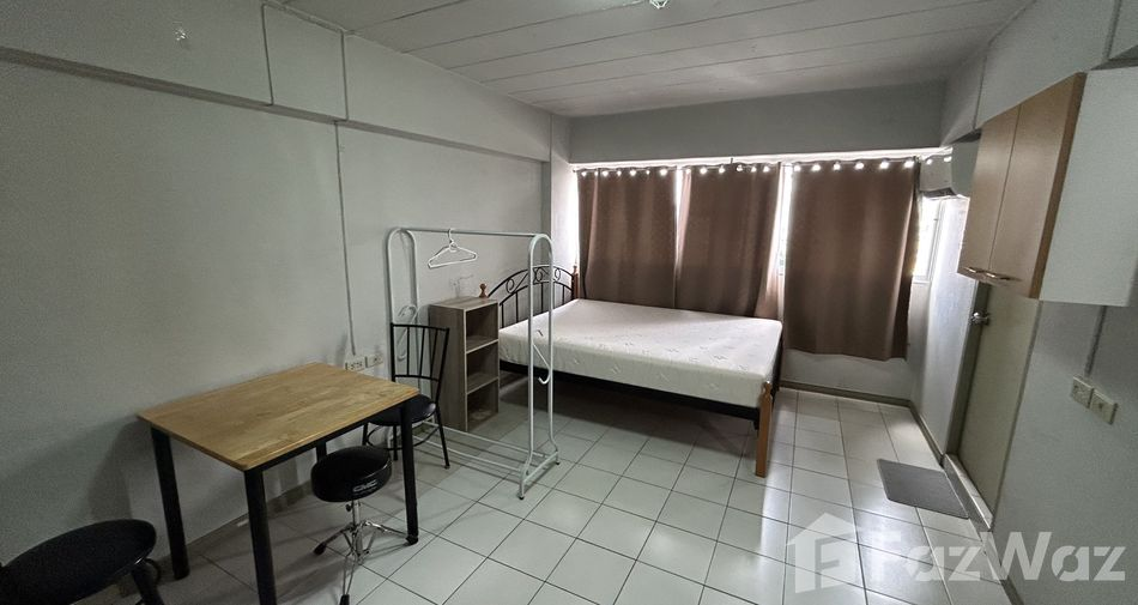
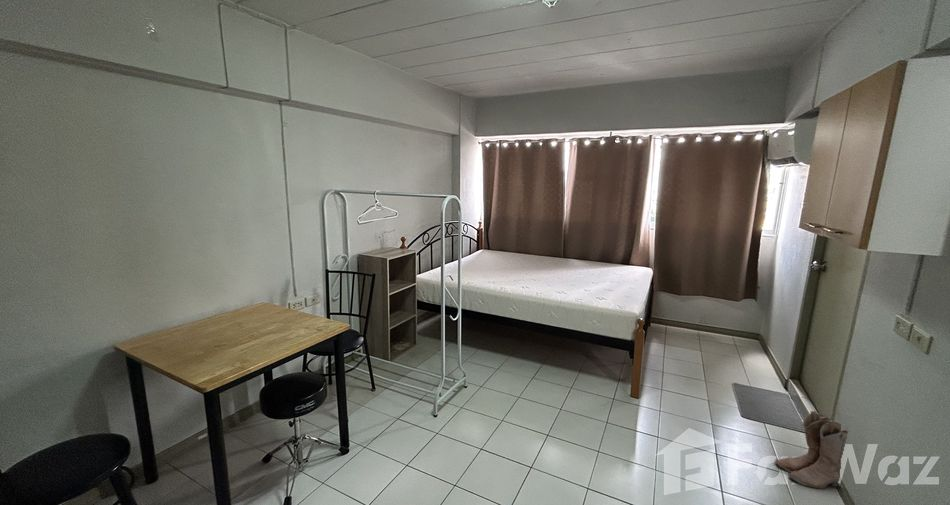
+ boots [774,409,849,489]
